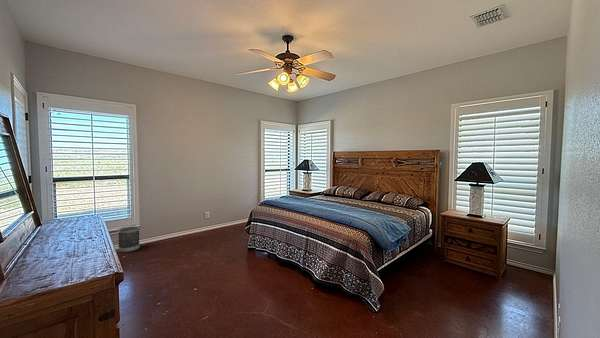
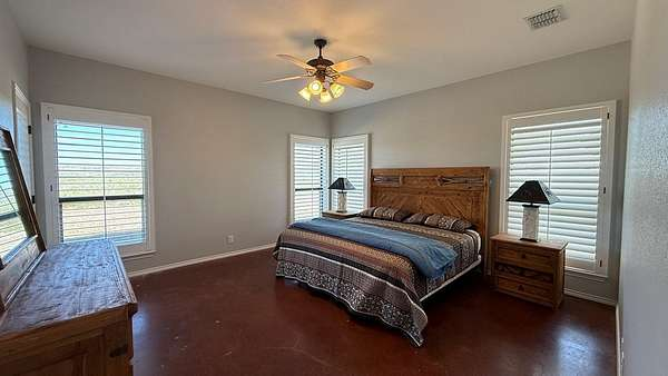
- wastebasket [117,225,141,253]
